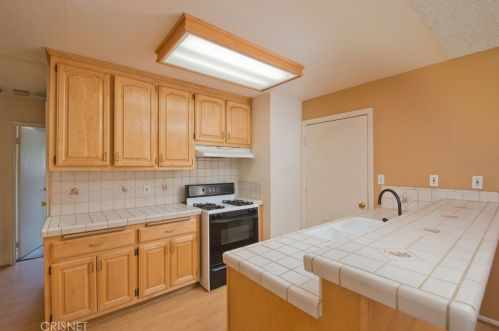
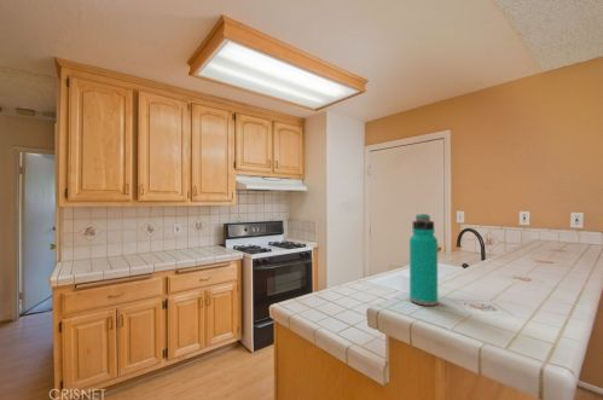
+ water bottle [408,213,439,307]
